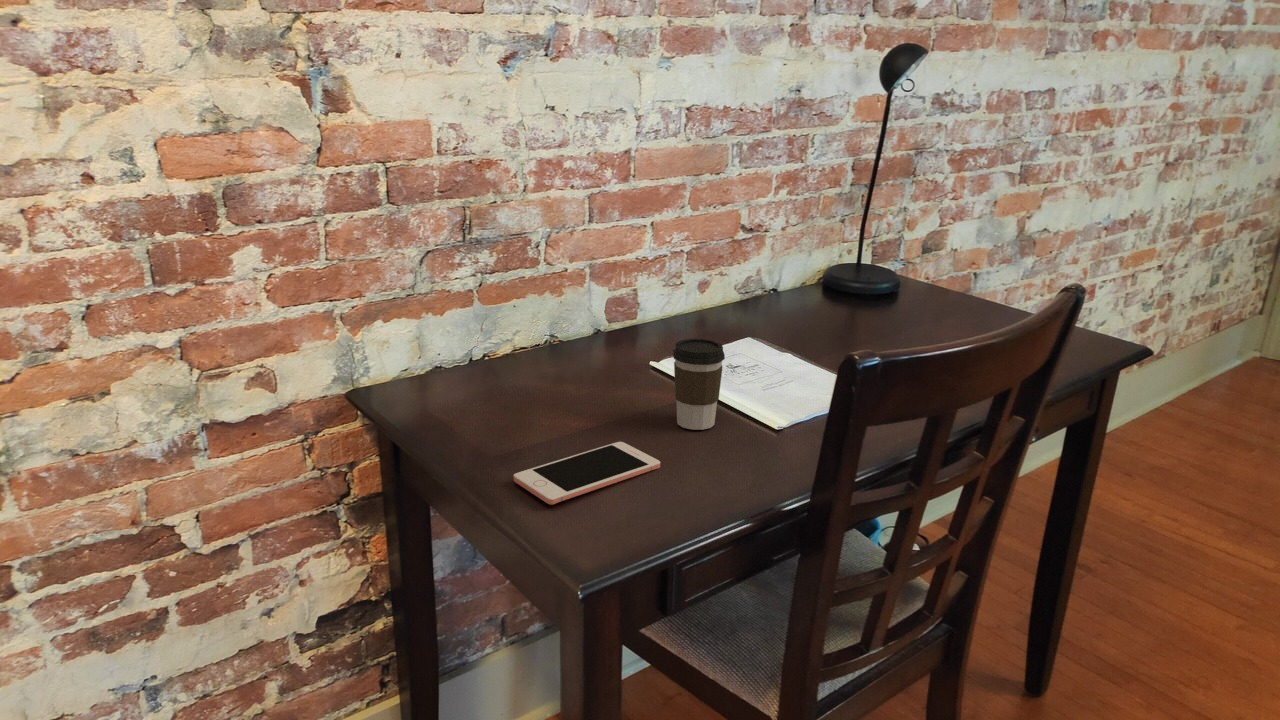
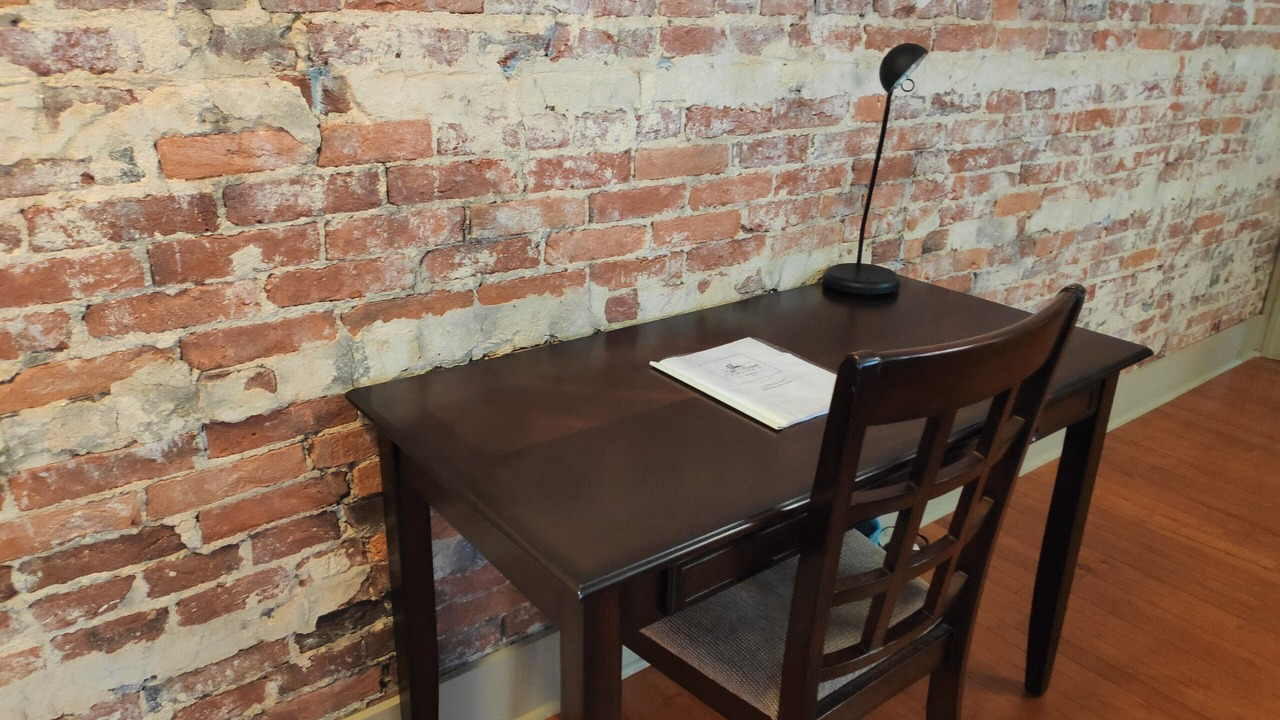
- cell phone [513,441,661,506]
- coffee cup [672,338,726,431]
